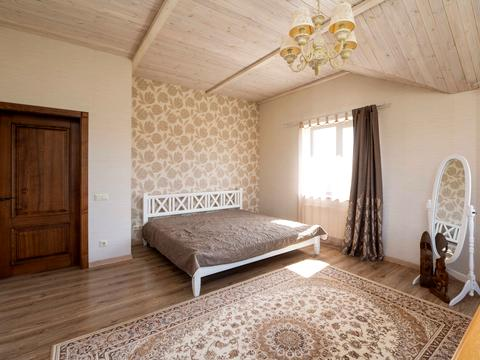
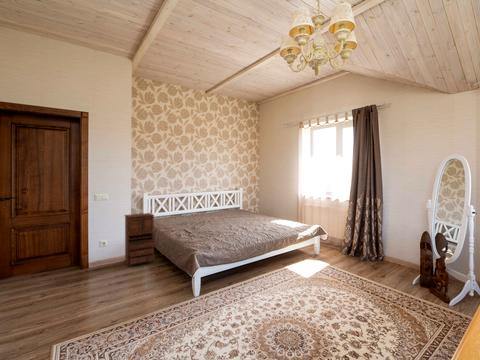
+ chest of drawers [123,212,156,267]
